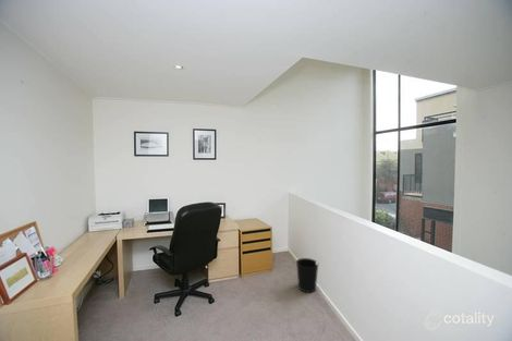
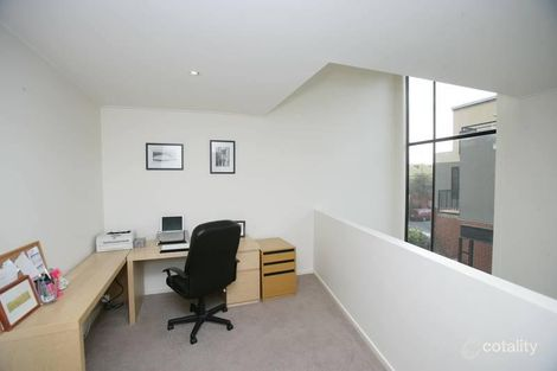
- wastebasket [295,257,320,294]
